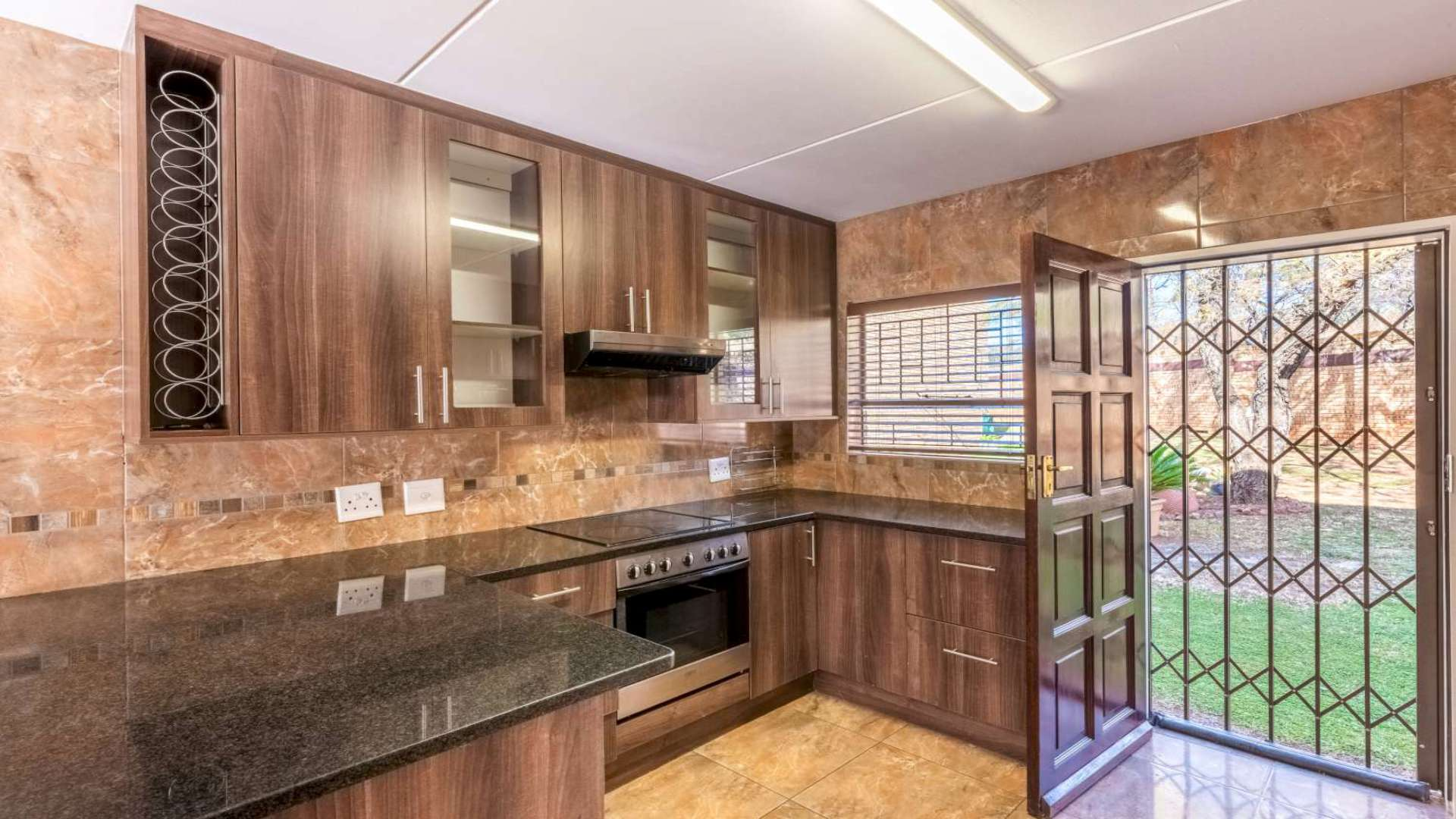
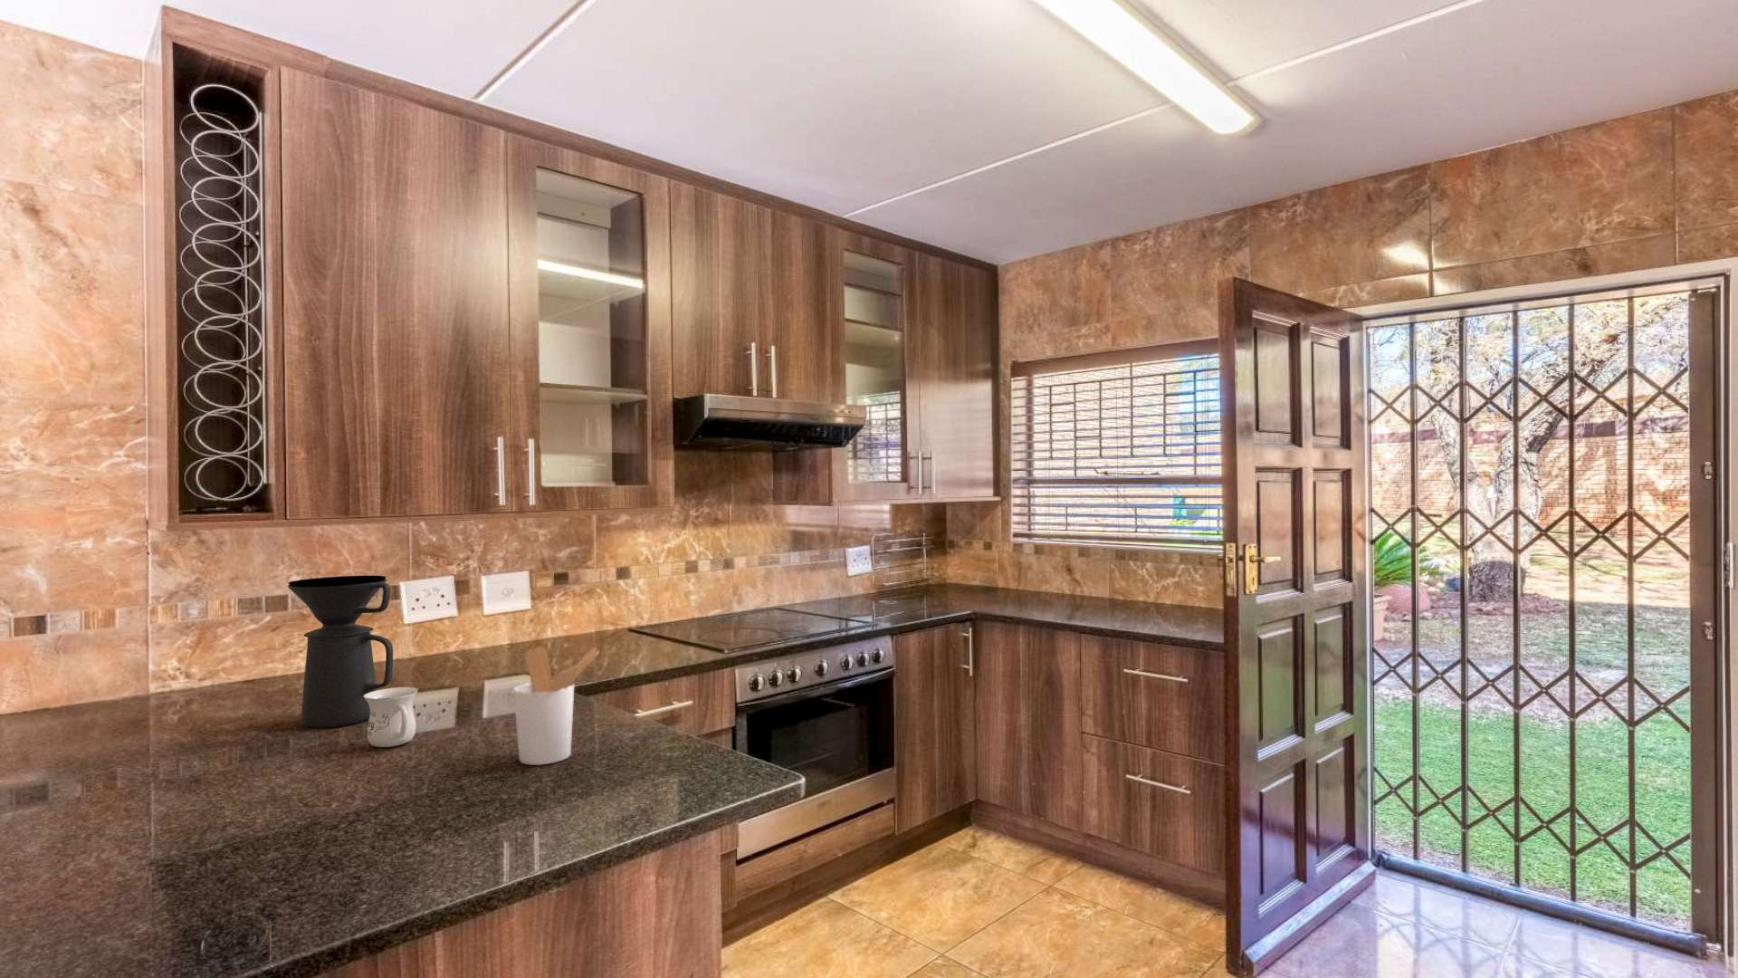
+ mug [364,687,419,748]
+ utensil holder [512,646,600,767]
+ coffee maker [286,576,394,728]
